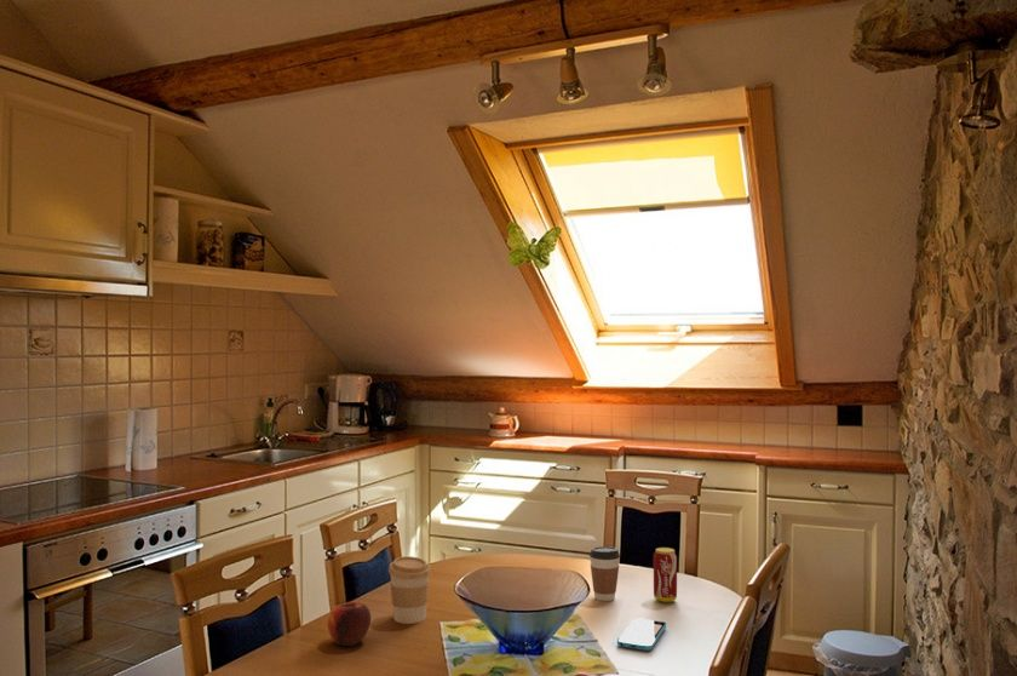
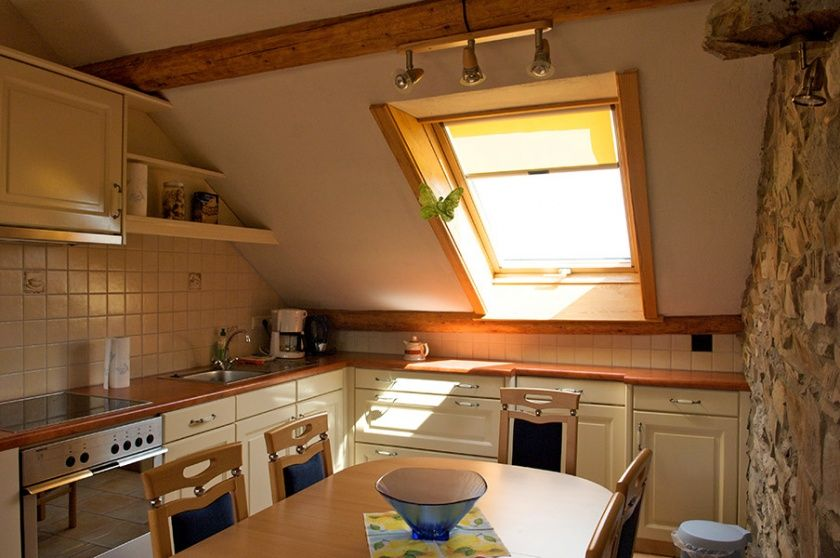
- apple [327,601,372,647]
- smartphone [616,617,667,652]
- coffee cup [588,545,621,602]
- beverage can [653,546,678,603]
- coffee cup [387,555,432,625]
